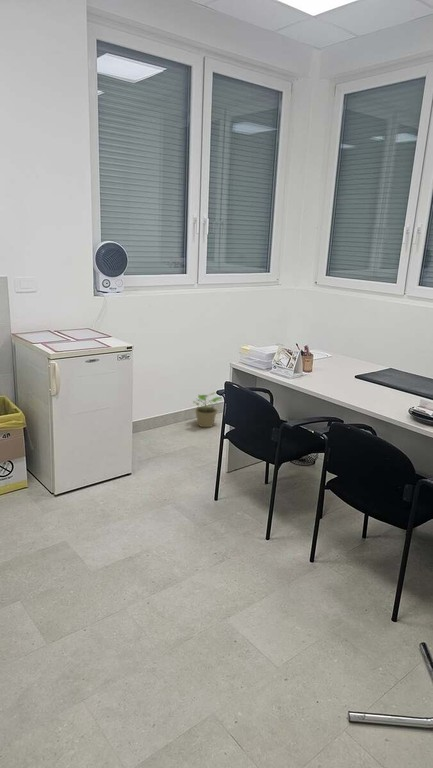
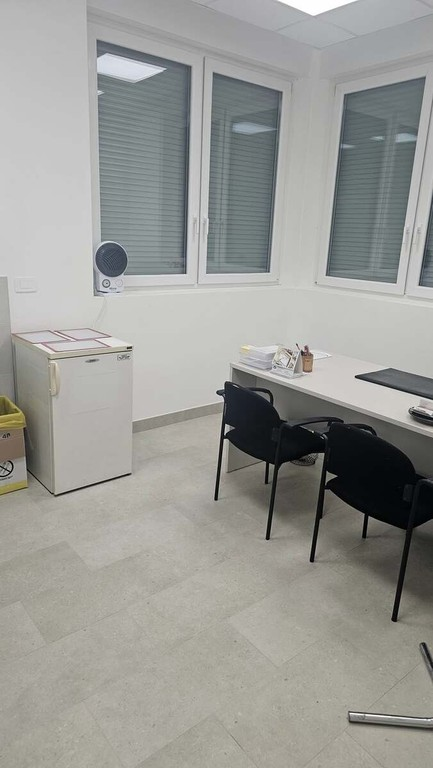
- potted plant [192,391,223,428]
